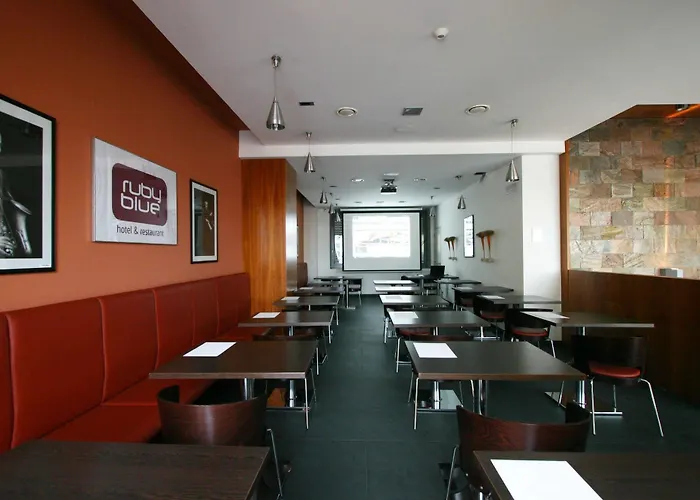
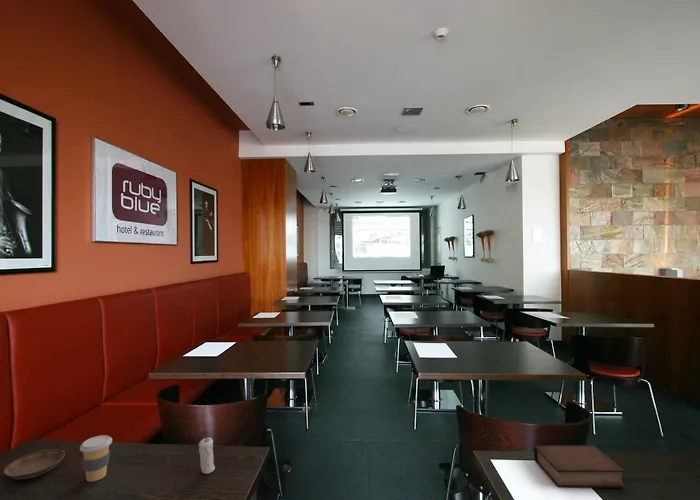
+ book [533,444,626,488]
+ saucer [3,448,66,480]
+ candle [198,435,216,475]
+ coffee cup [79,434,113,483]
